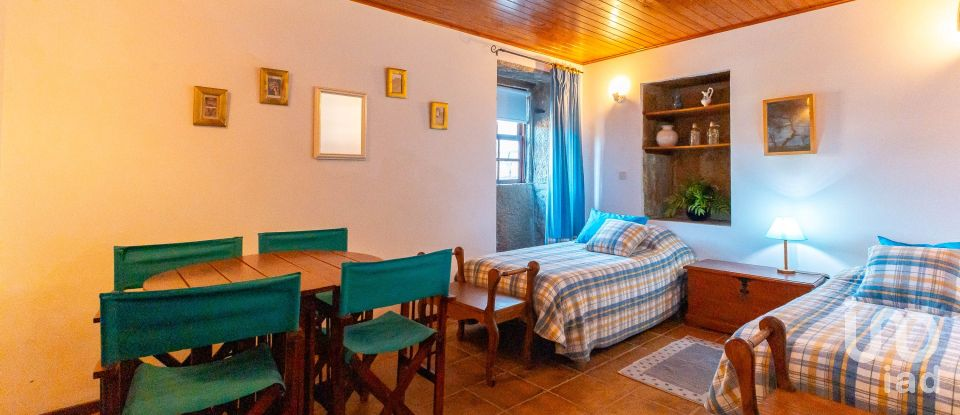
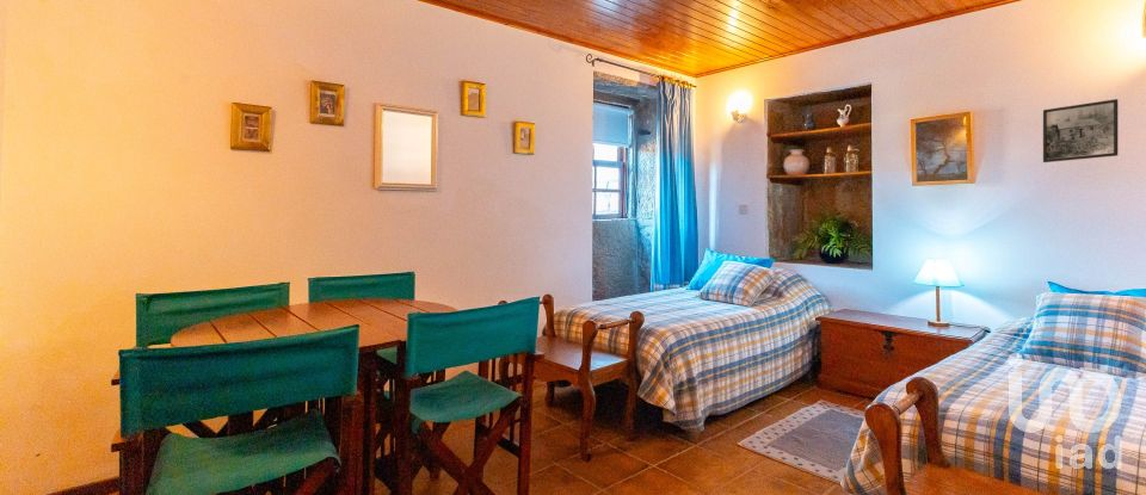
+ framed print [1042,98,1120,163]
